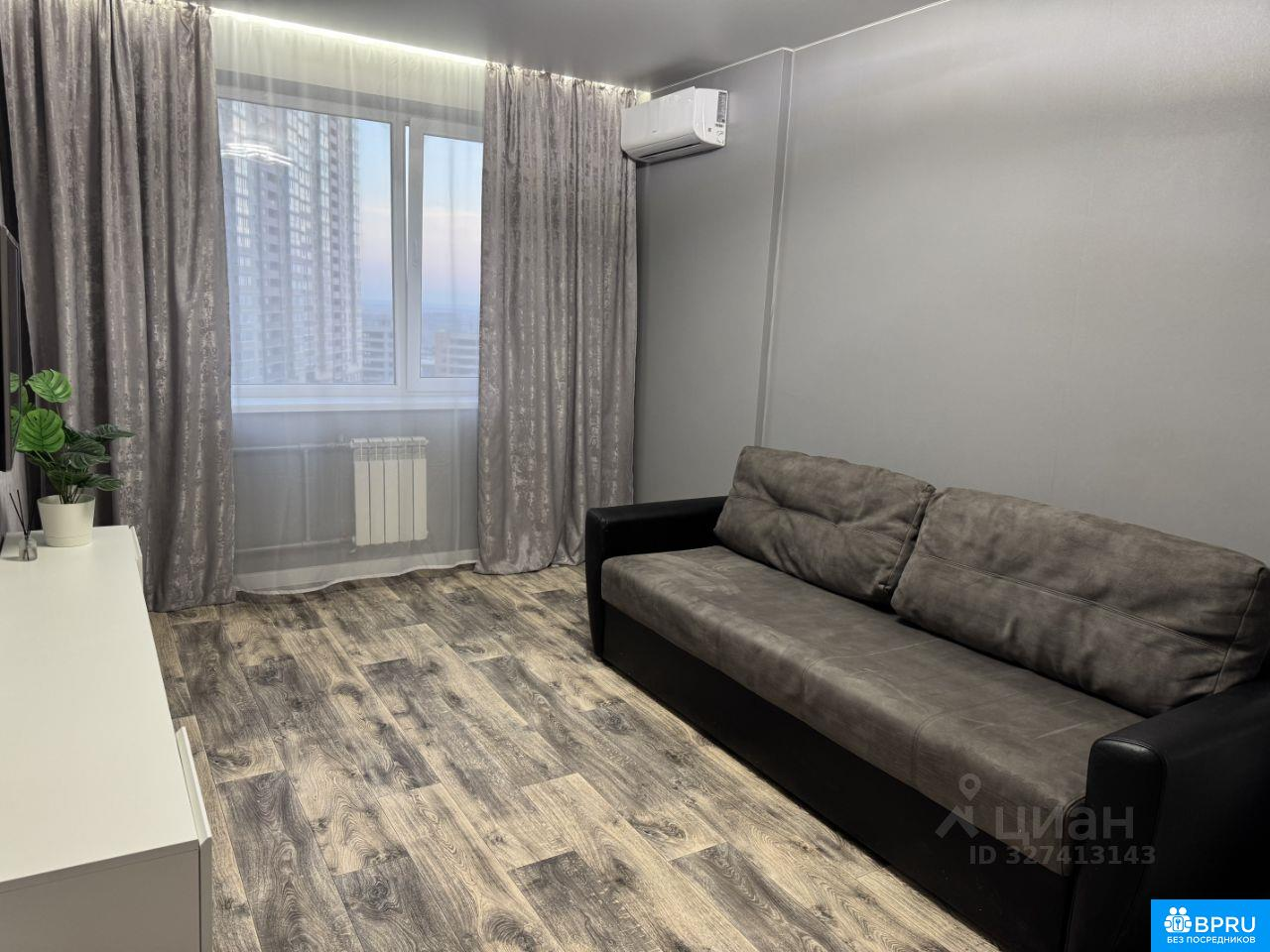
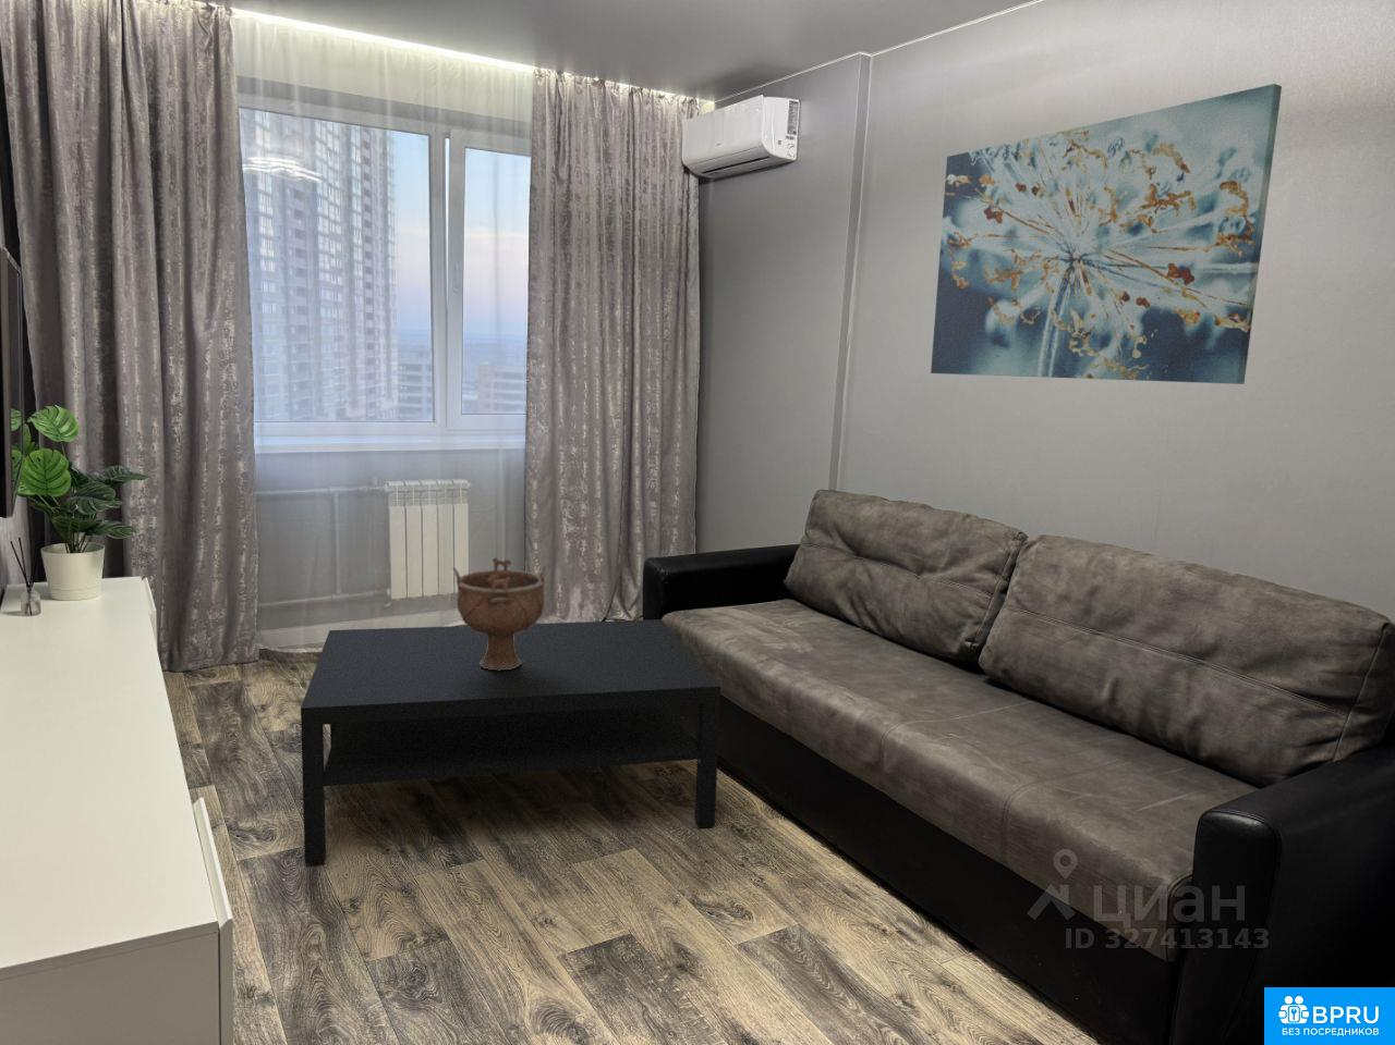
+ decorative bowl [453,557,547,671]
+ coffee table [300,618,722,864]
+ wall art [929,82,1283,385]
